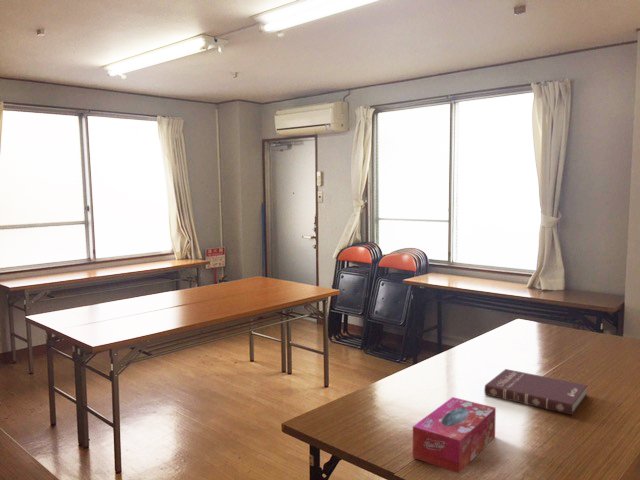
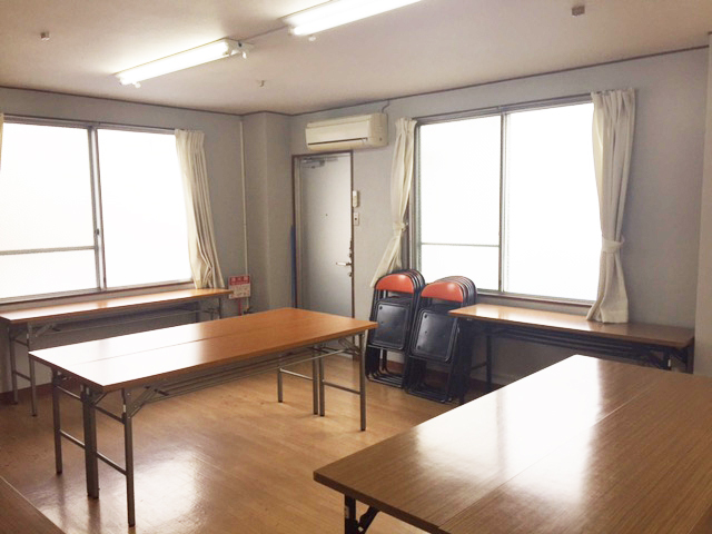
- tissue box [412,396,497,474]
- book [483,368,588,416]
